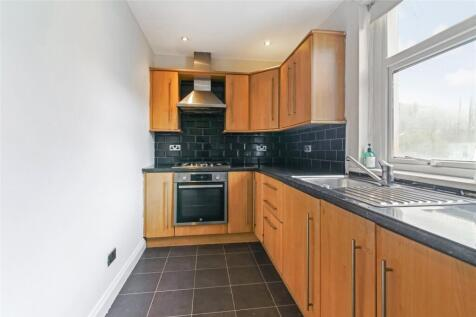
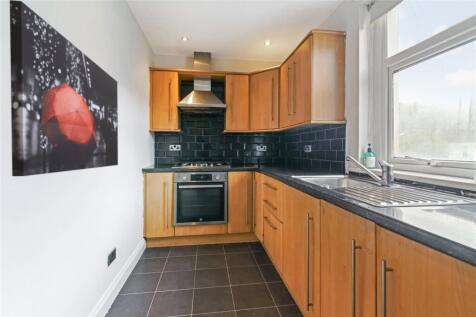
+ wall art [9,0,119,177]
